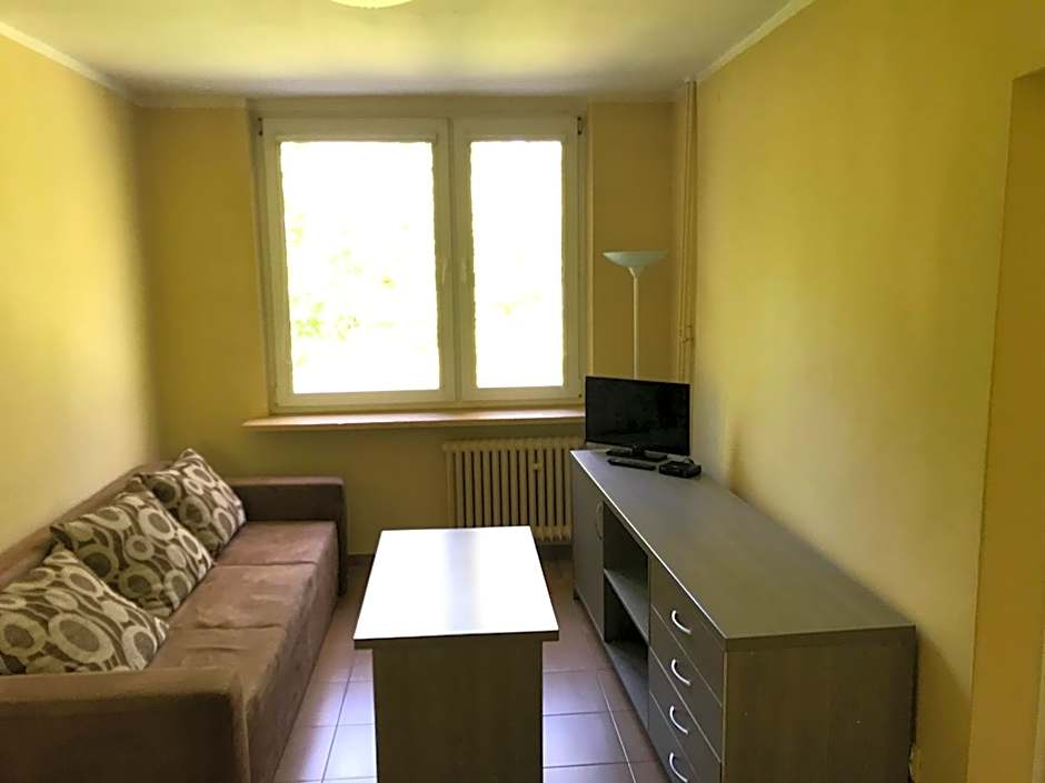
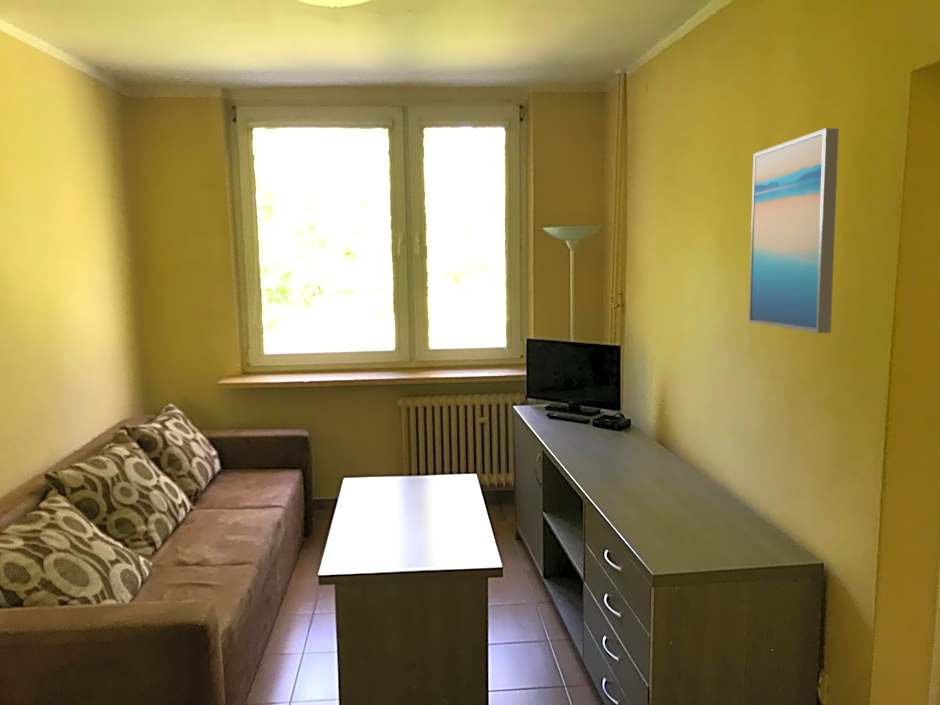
+ wall art [748,127,840,334]
